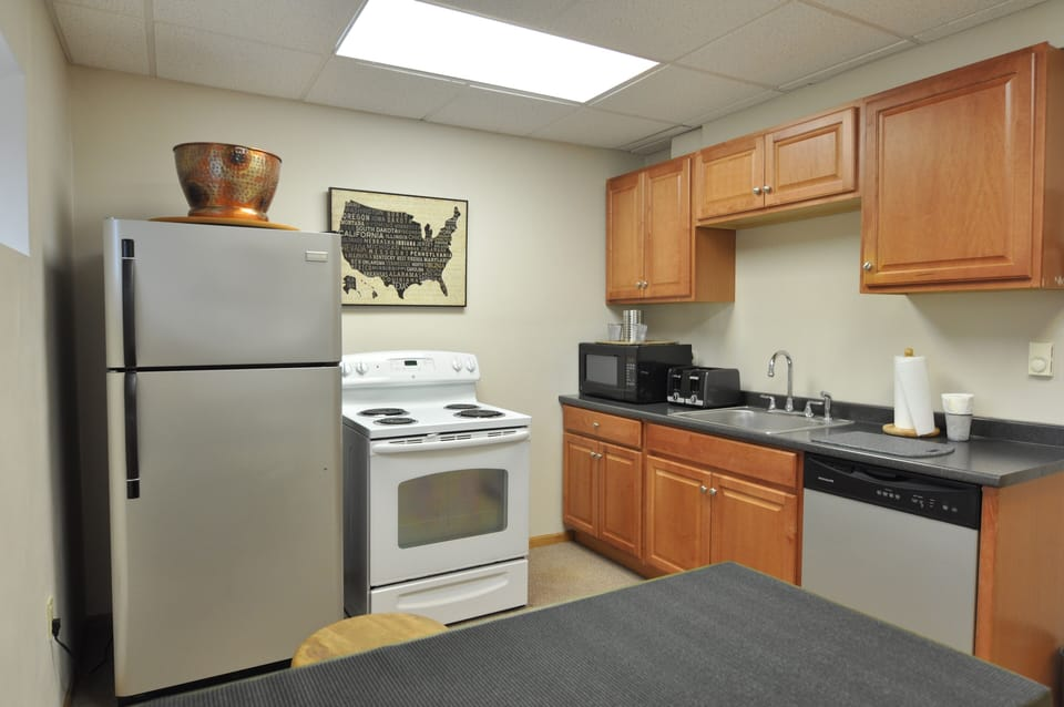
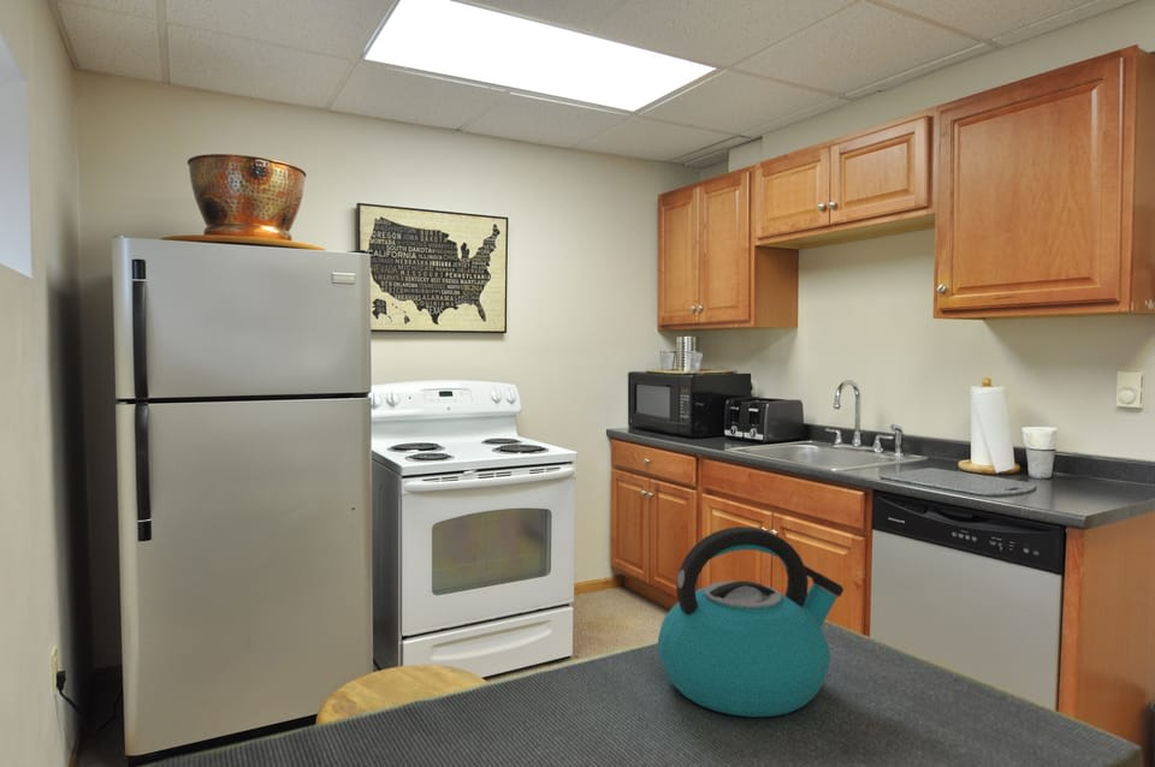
+ kettle [657,525,845,718]
